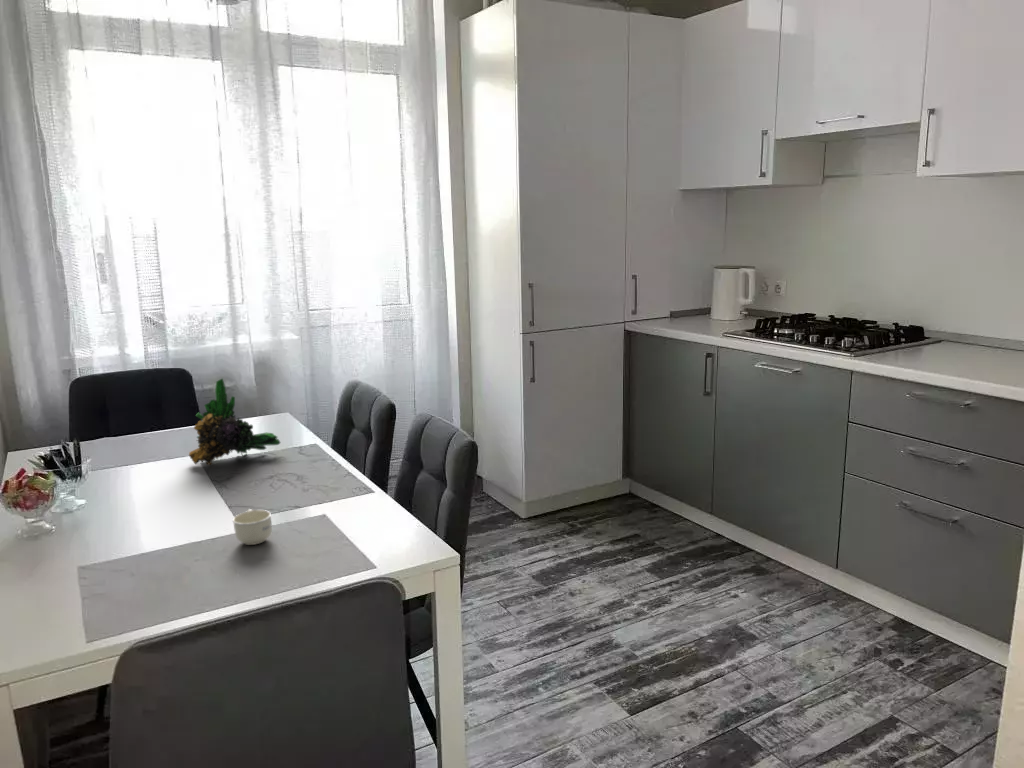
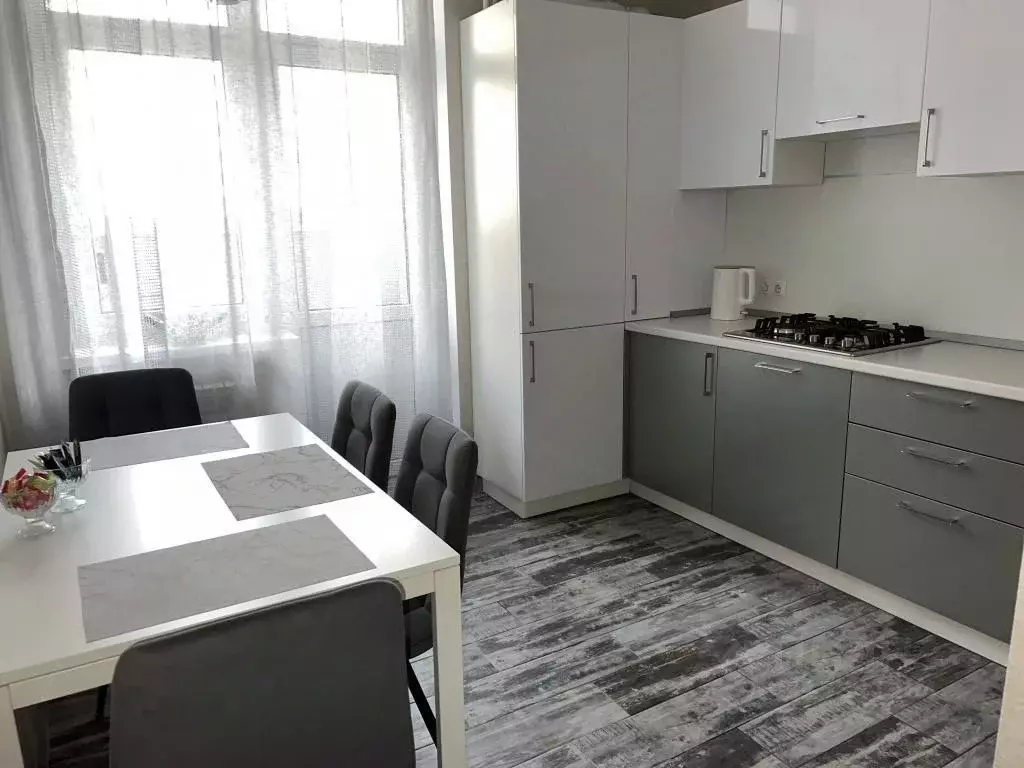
- mineral sample [188,377,281,466]
- cup [232,508,273,546]
